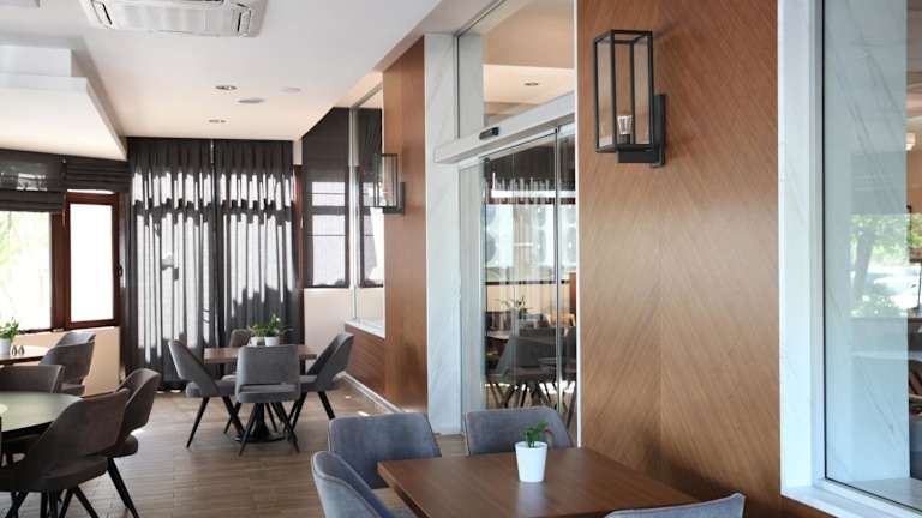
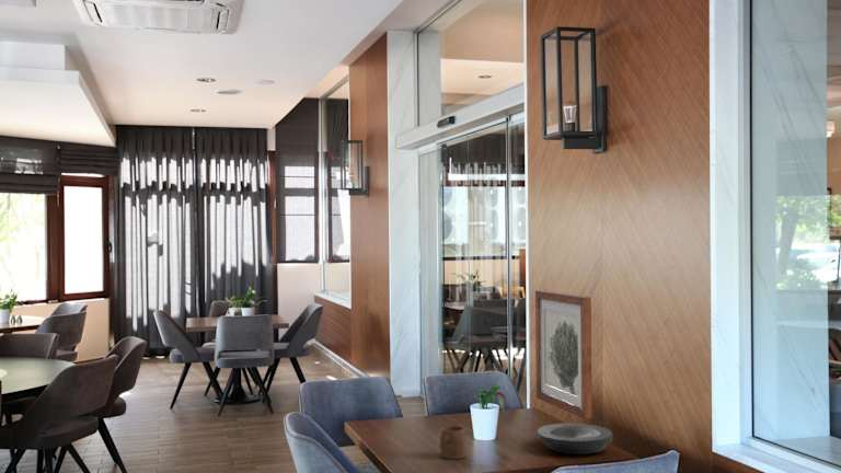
+ wall art [534,289,594,420]
+ plate [537,423,613,455]
+ cup [439,425,466,460]
